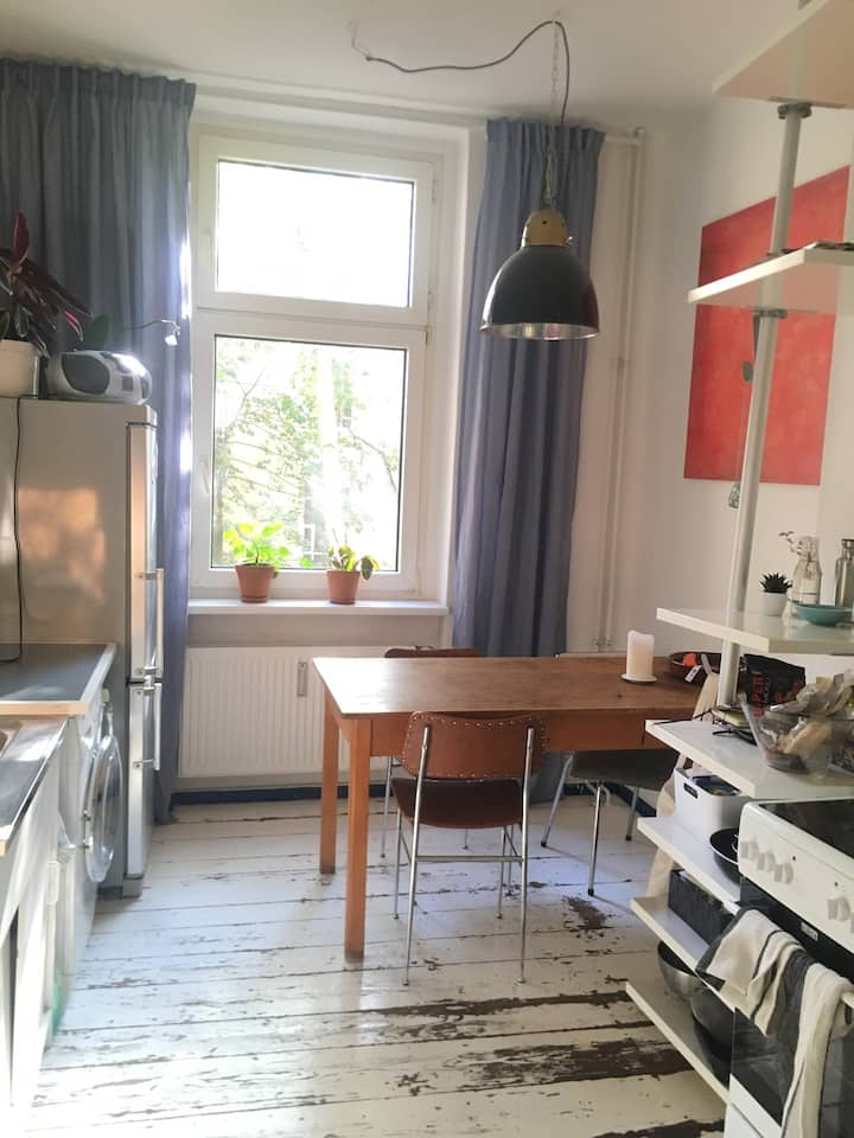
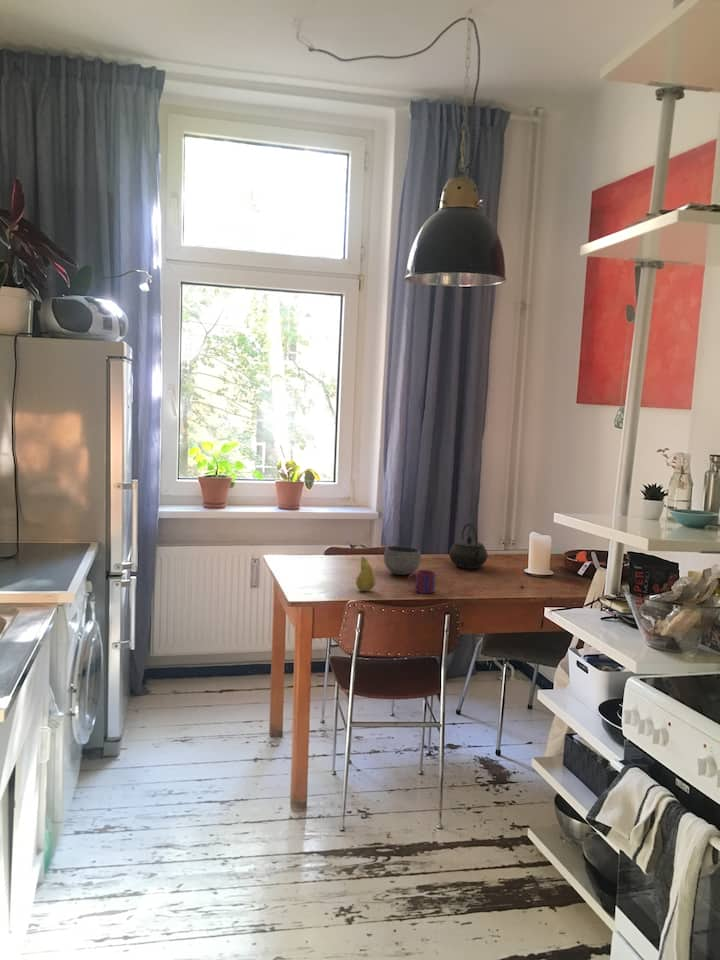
+ bowl [383,545,422,576]
+ kettle [448,522,489,570]
+ fruit [355,555,377,592]
+ mug [407,569,437,594]
